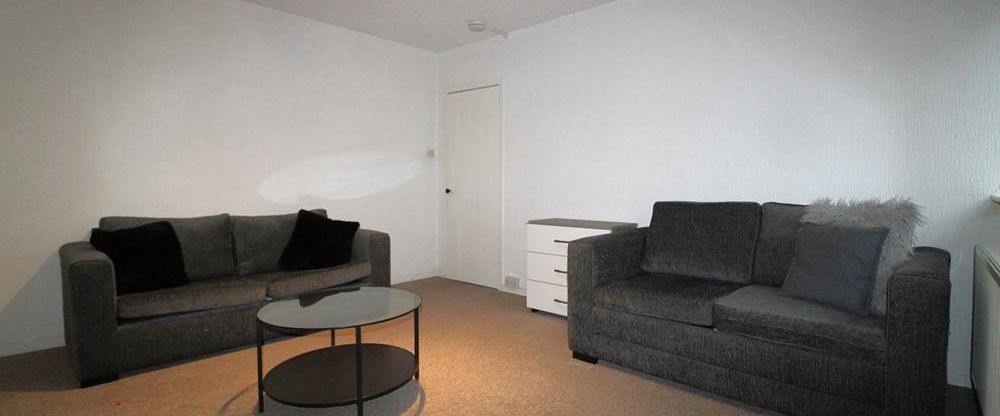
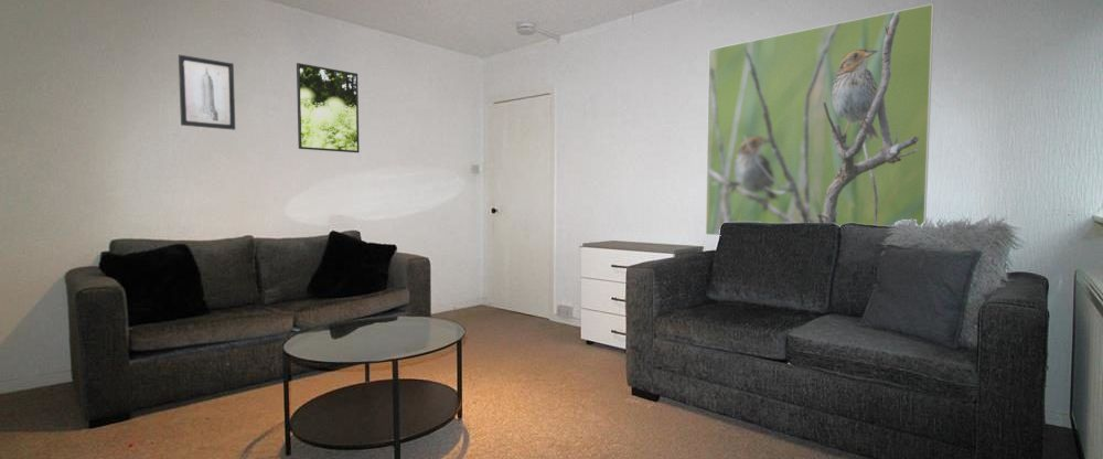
+ wall art [178,54,236,131]
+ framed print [705,2,935,236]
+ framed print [296,62,361,153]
